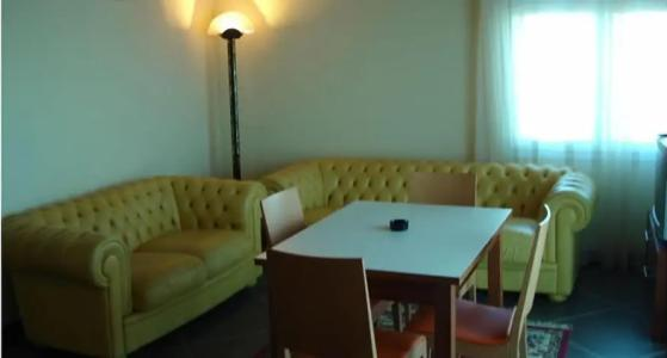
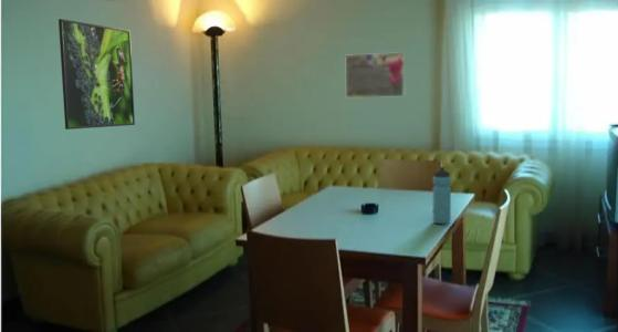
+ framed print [57,18,136,131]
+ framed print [344,51,406,98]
+ water bottle [432,166,452,225]
